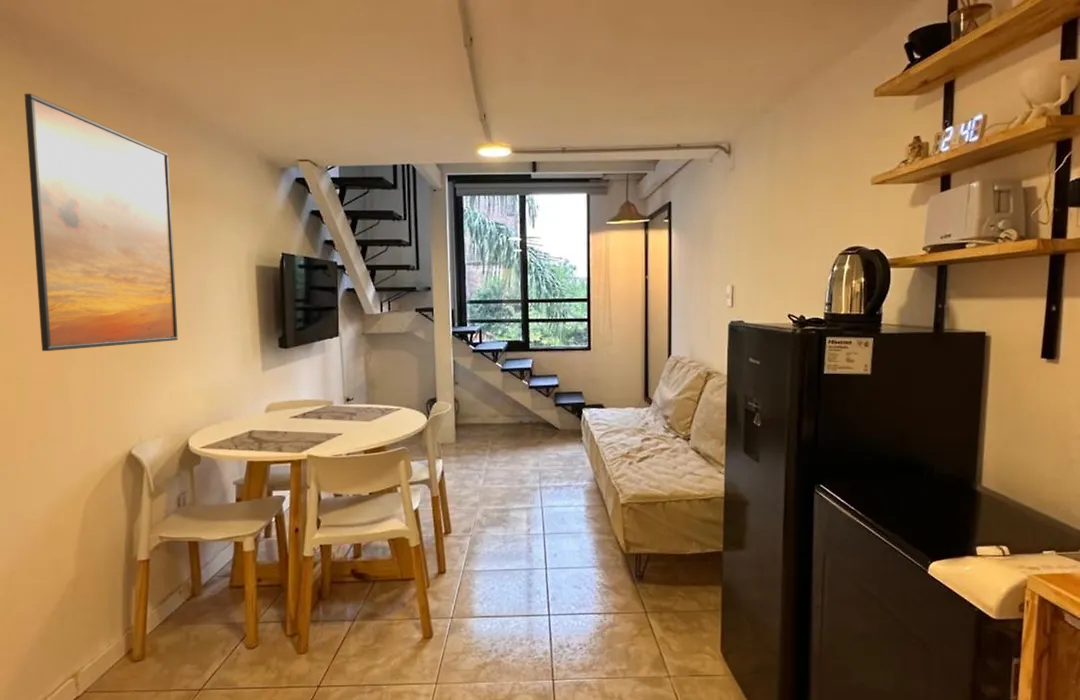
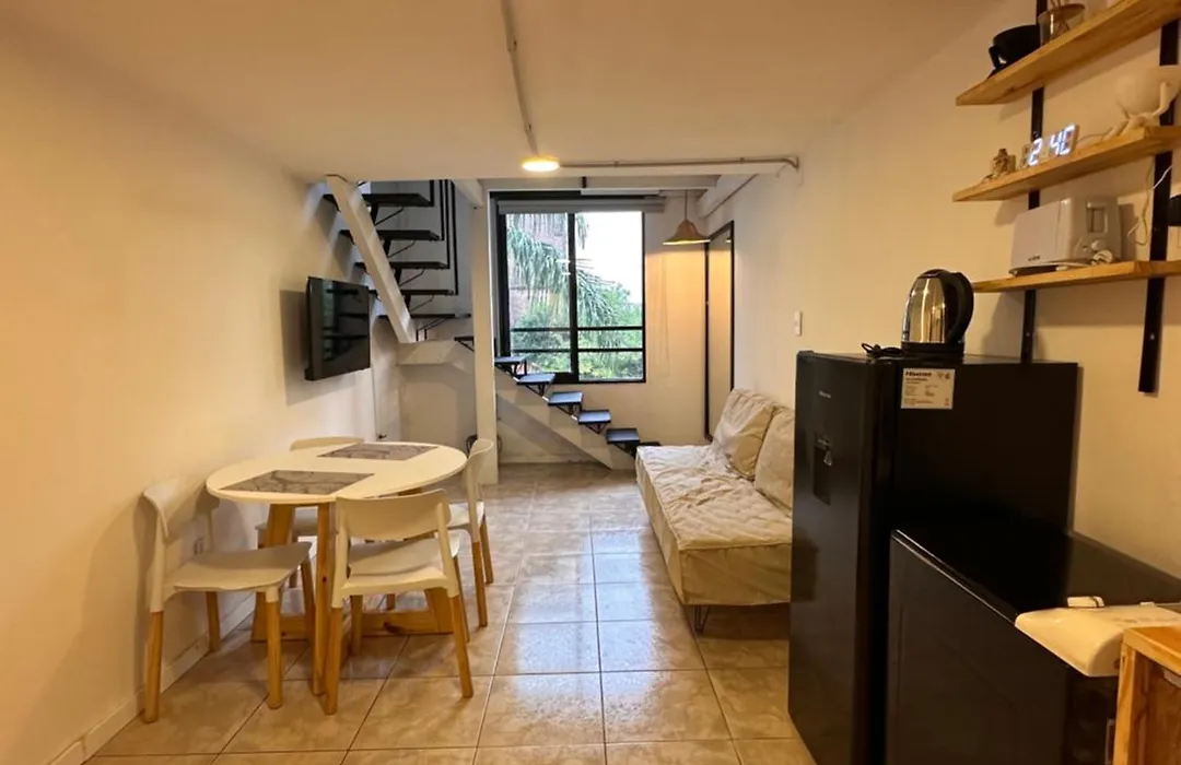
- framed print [24,93,179,352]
